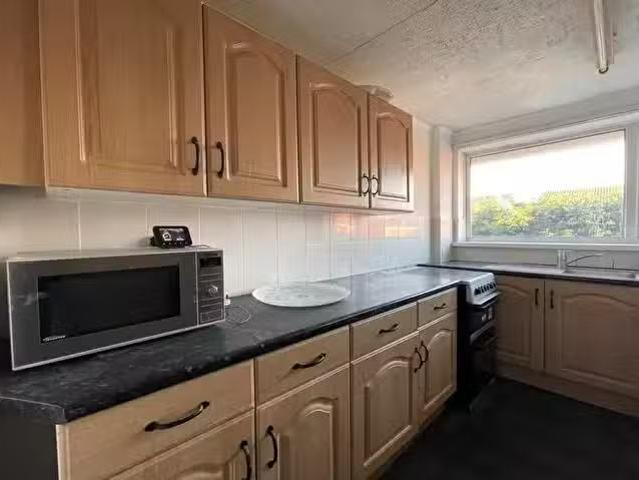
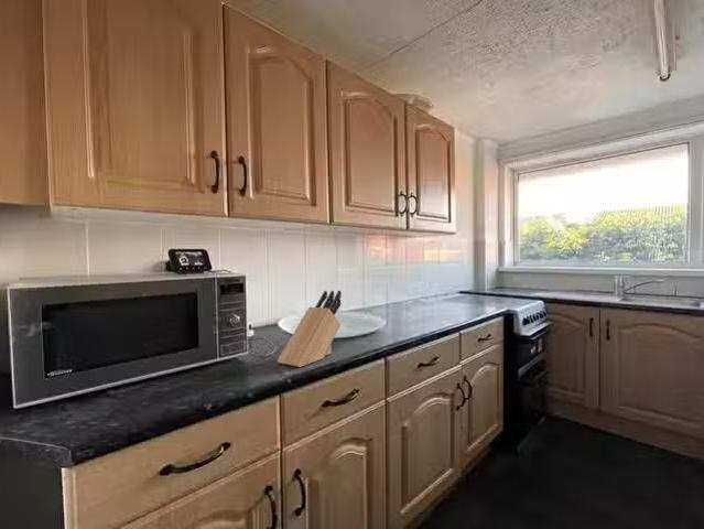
+ knife block [277,290,343,368]
